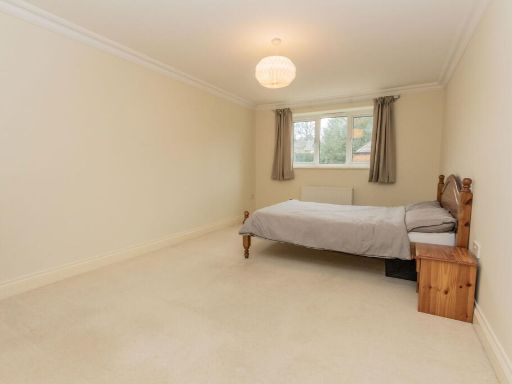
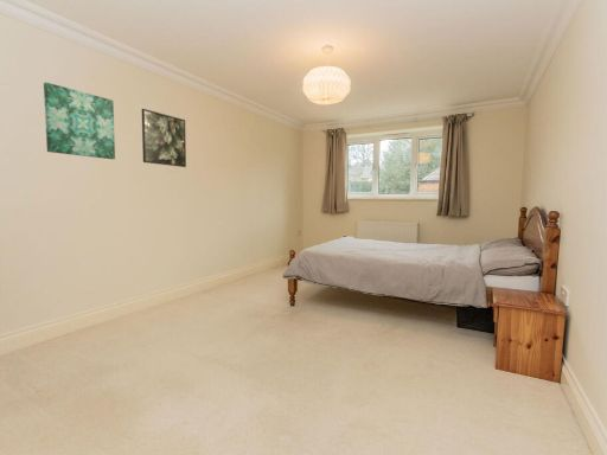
+ wall art [43,82,116,160]
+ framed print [141,108,187,168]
